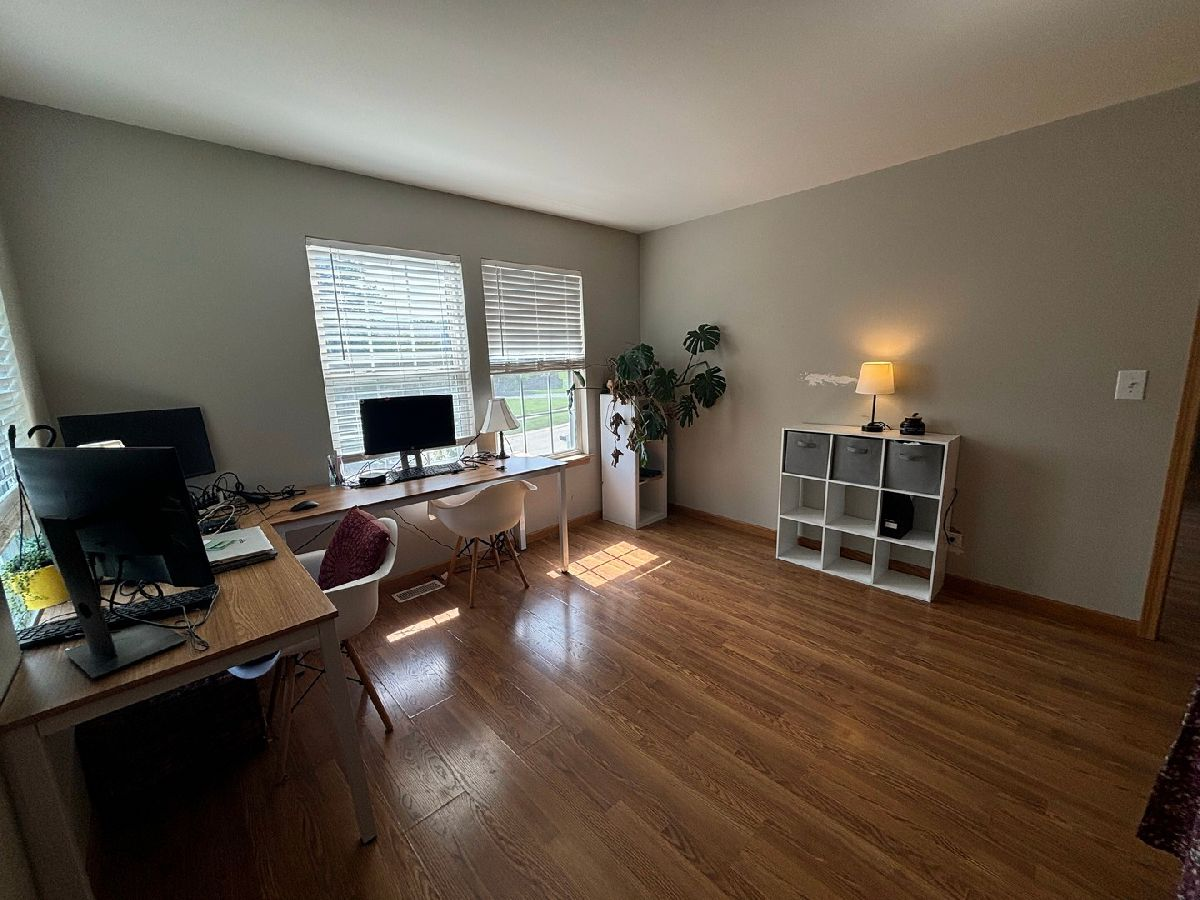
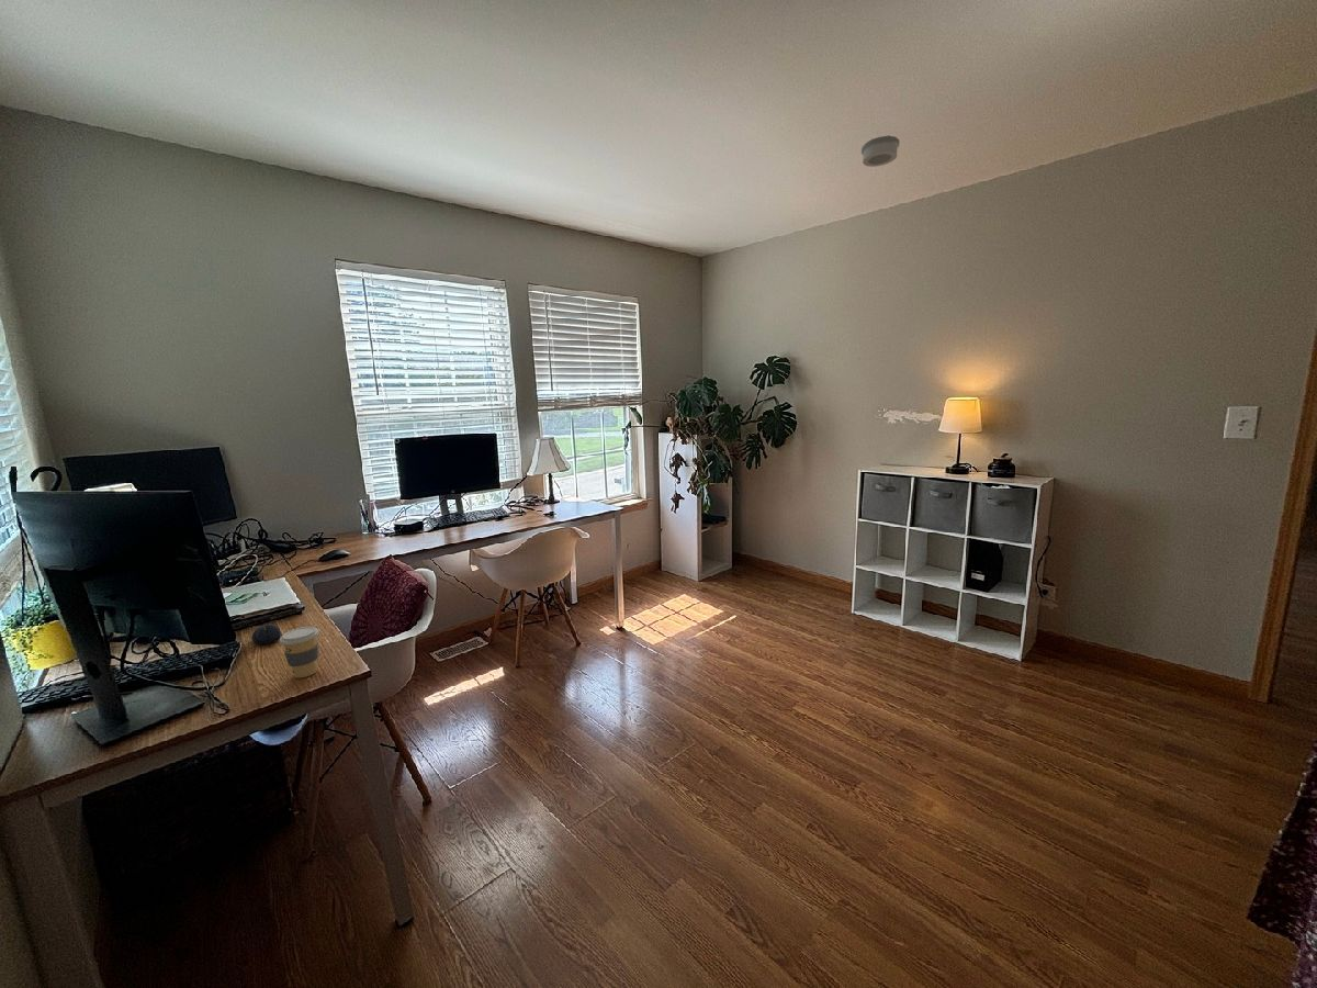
+ coffee cup [279,626,320,678]
+ smoke detector [860,134,900,168]
+ computer mouse [250,624,282,645]
